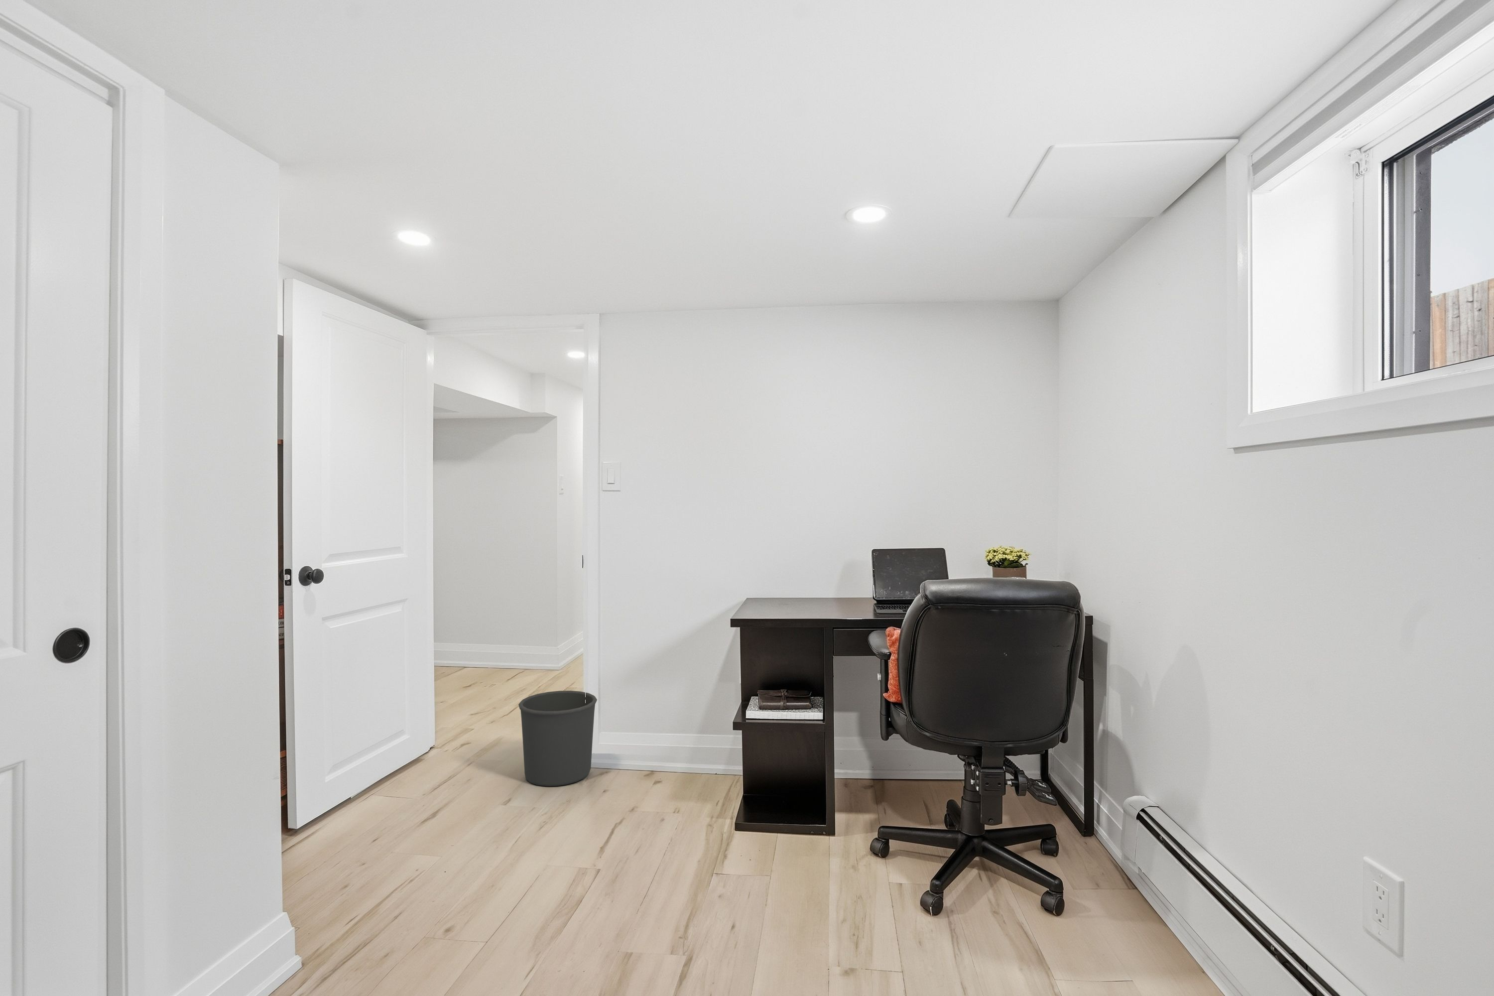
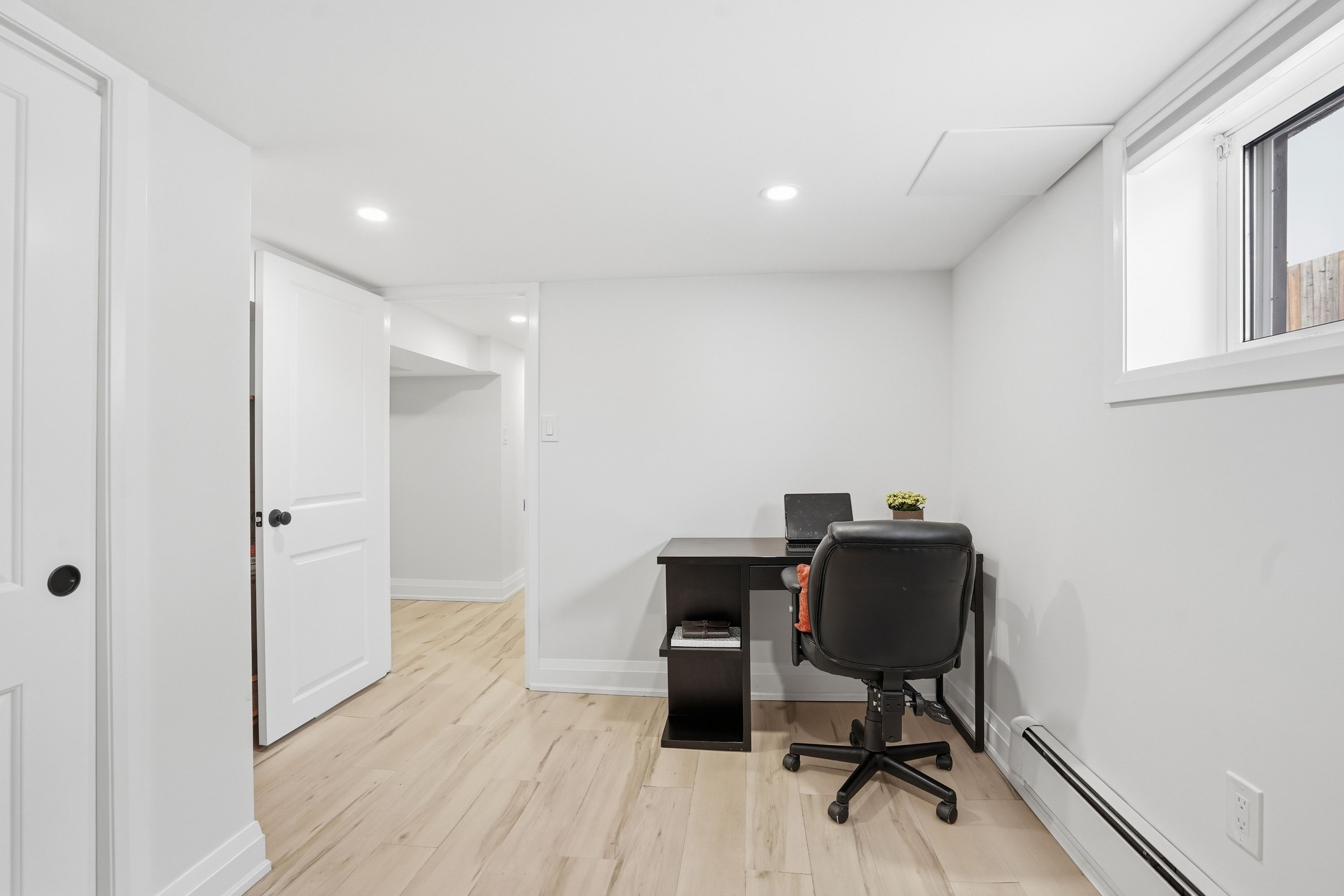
- waste bin [518,690,598,787]
